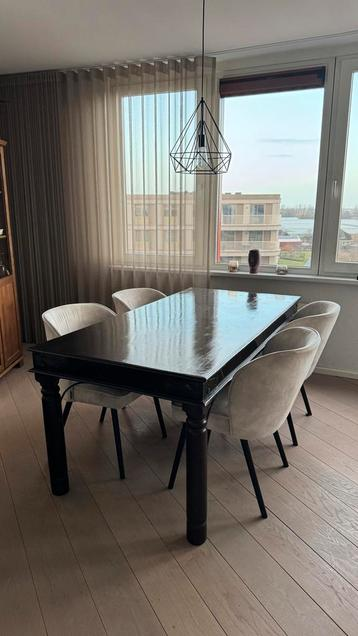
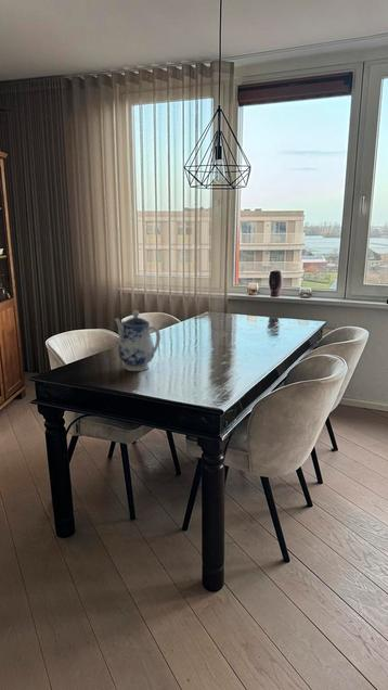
+ teapot [114,309,161,372]
